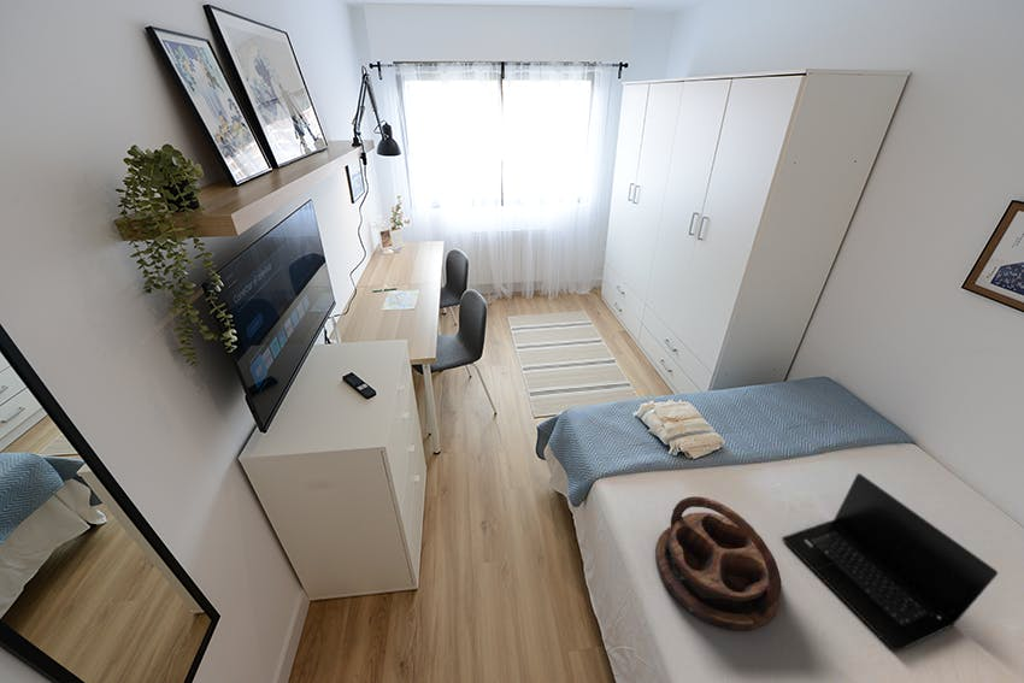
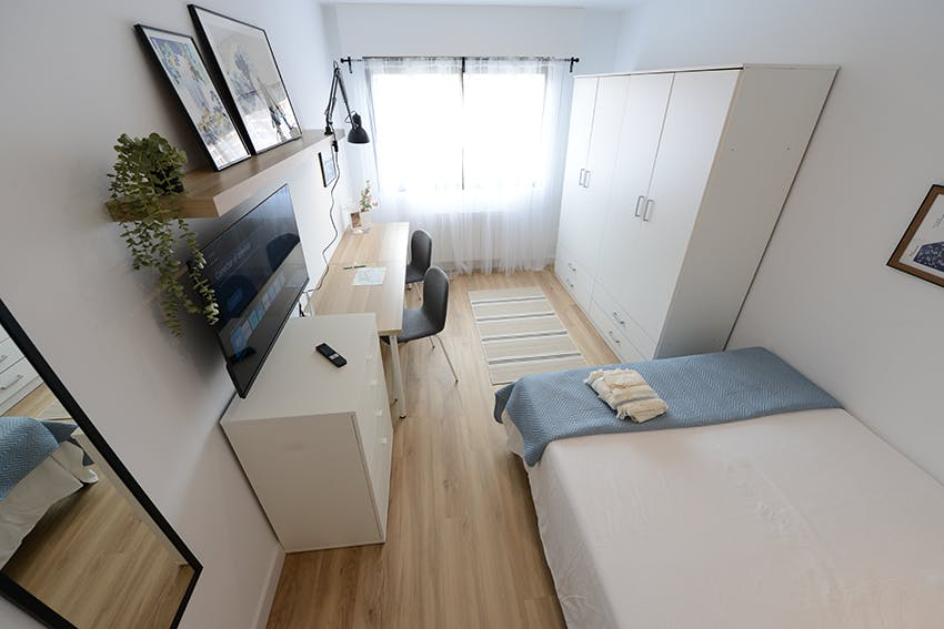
- serving tray [654,495,783,631]
- laptop [781,472,999,653]
